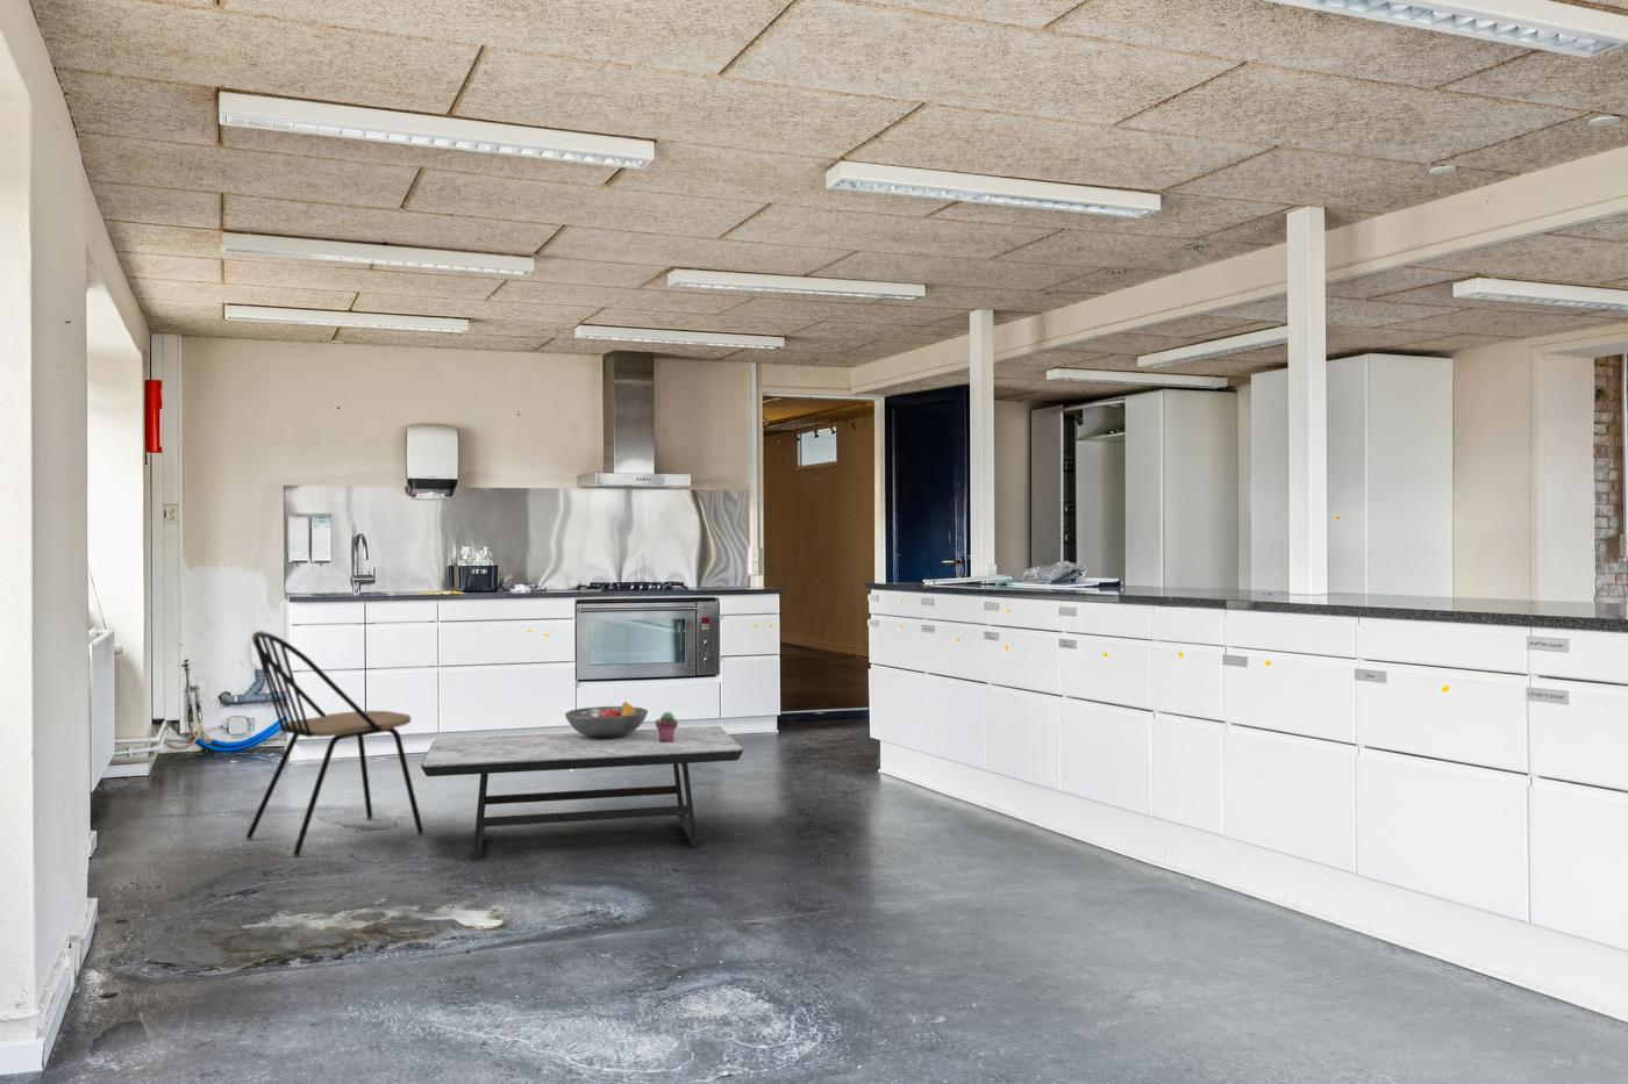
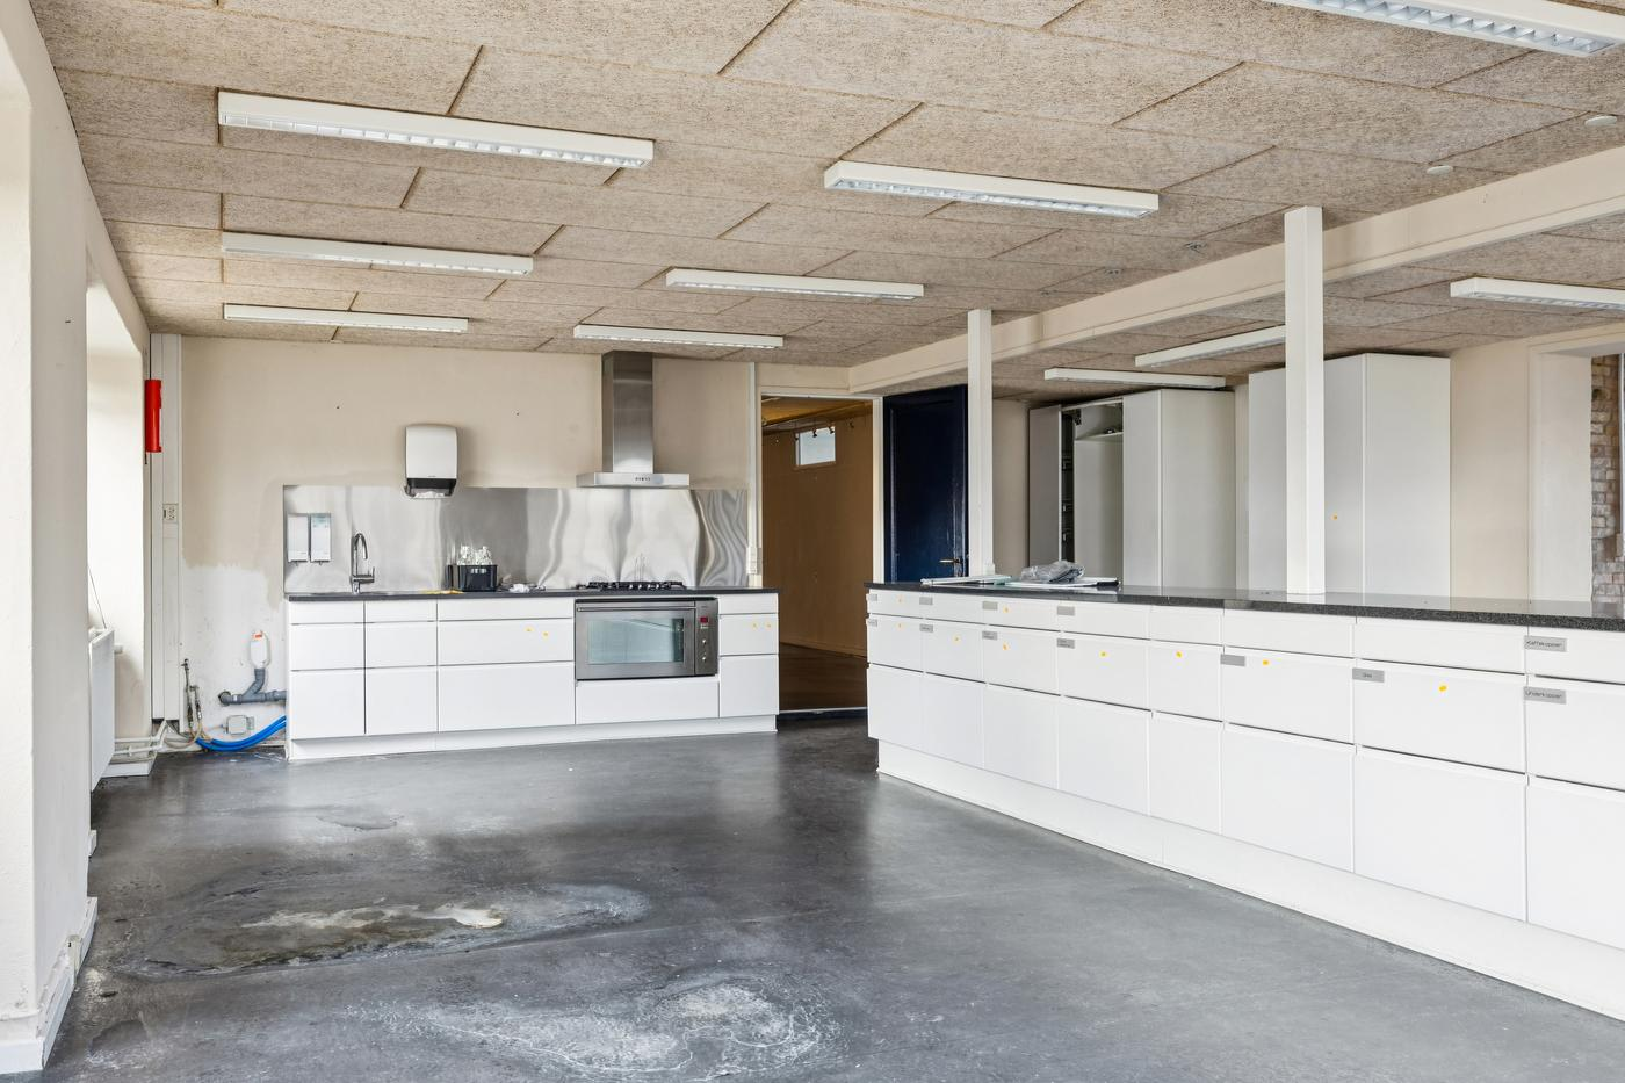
- dining chair [245,630,425,858]
- fruit bowl [564,700,649,738]
- coffee table [420,725,744,863]
- potted succulent [655,711,679,743]
